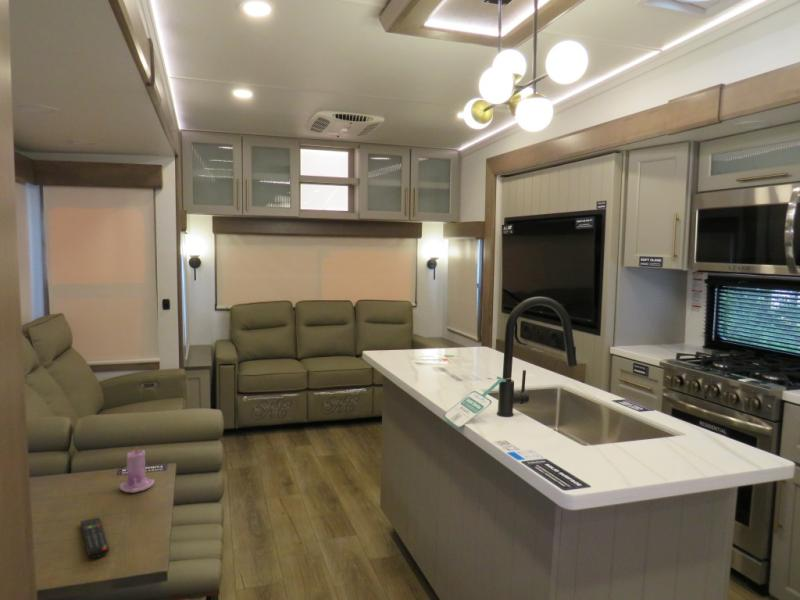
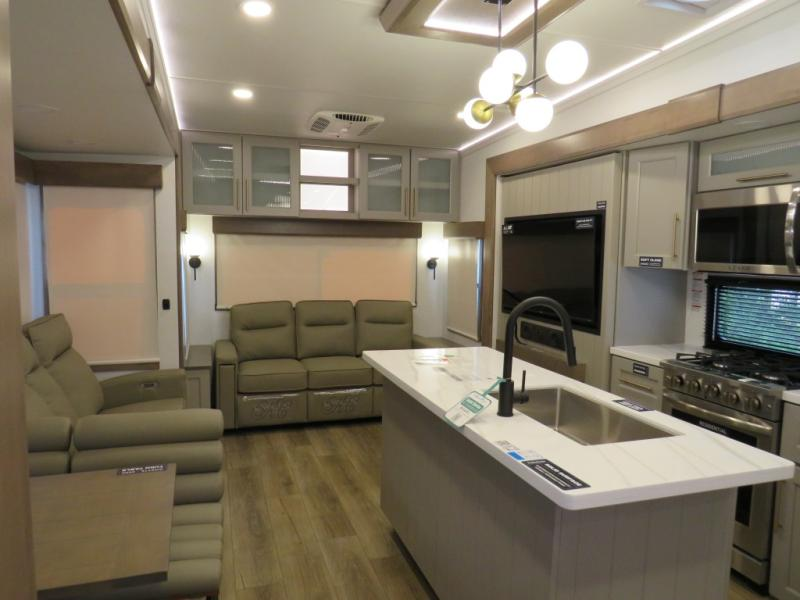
- remote control [80,516,110,559]
- candle [118,445,155,494]
